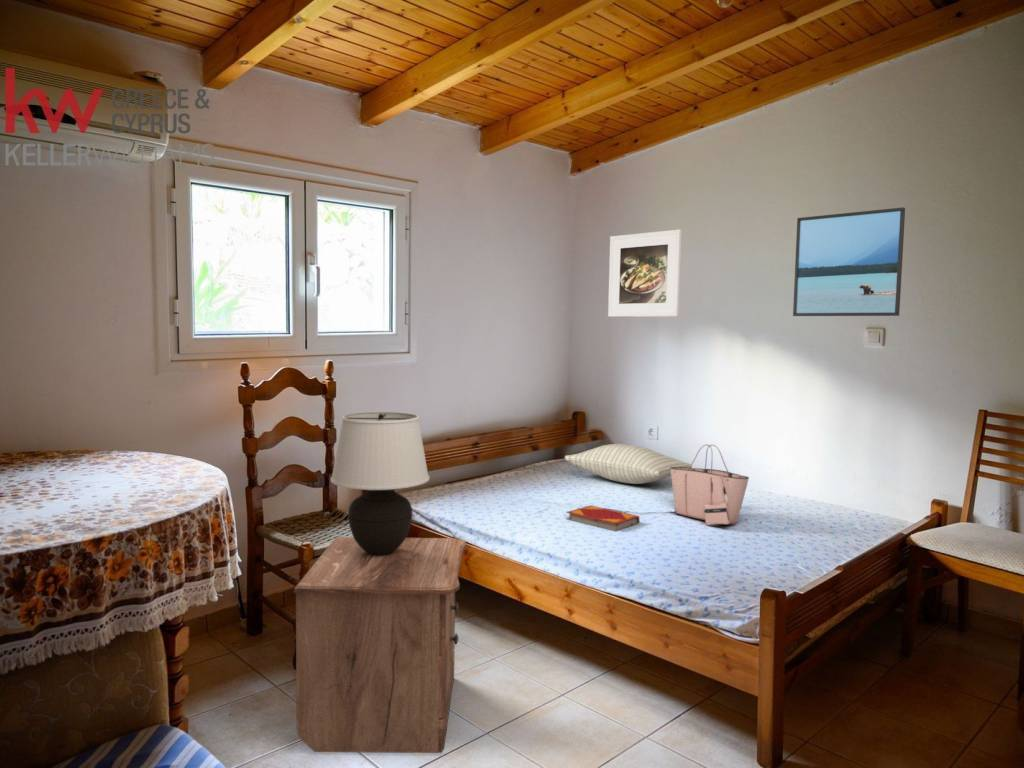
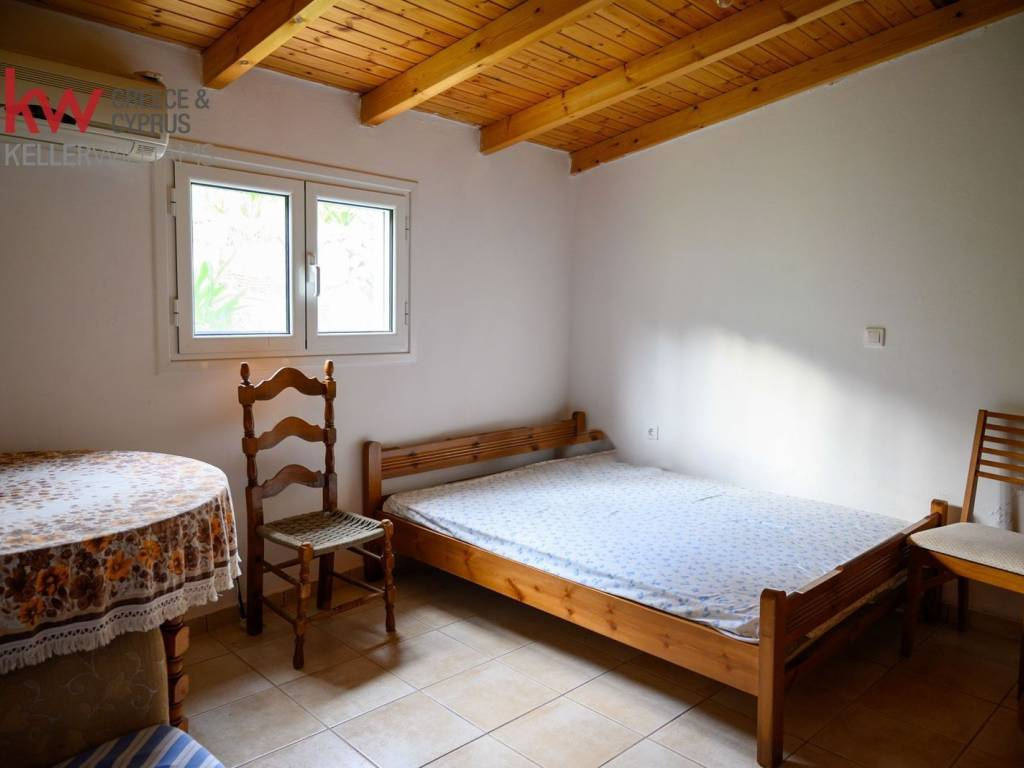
- tote bag [670,444,750,526]
- table lamp [330,411,430,556]
- hardback book [565,504,641,532]
- pillow [564,443,693,485]
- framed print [607,229,683,318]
- nightstand [293,536,468,755]
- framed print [792,206,906,317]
